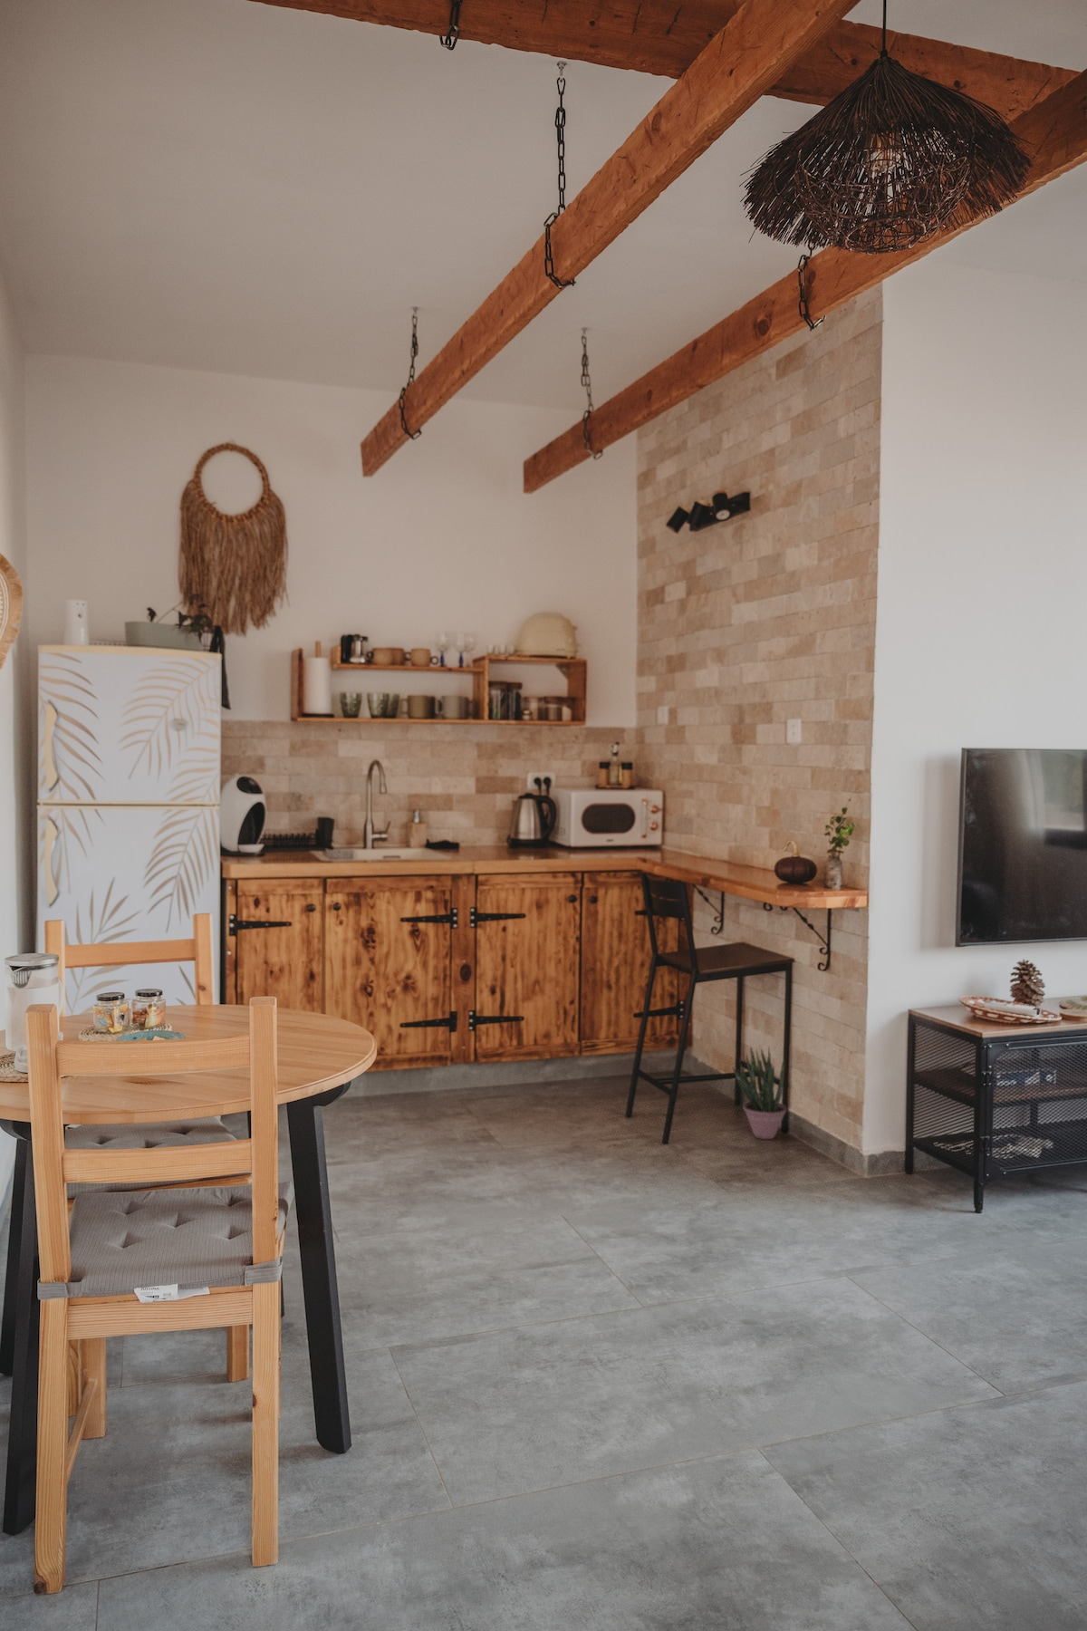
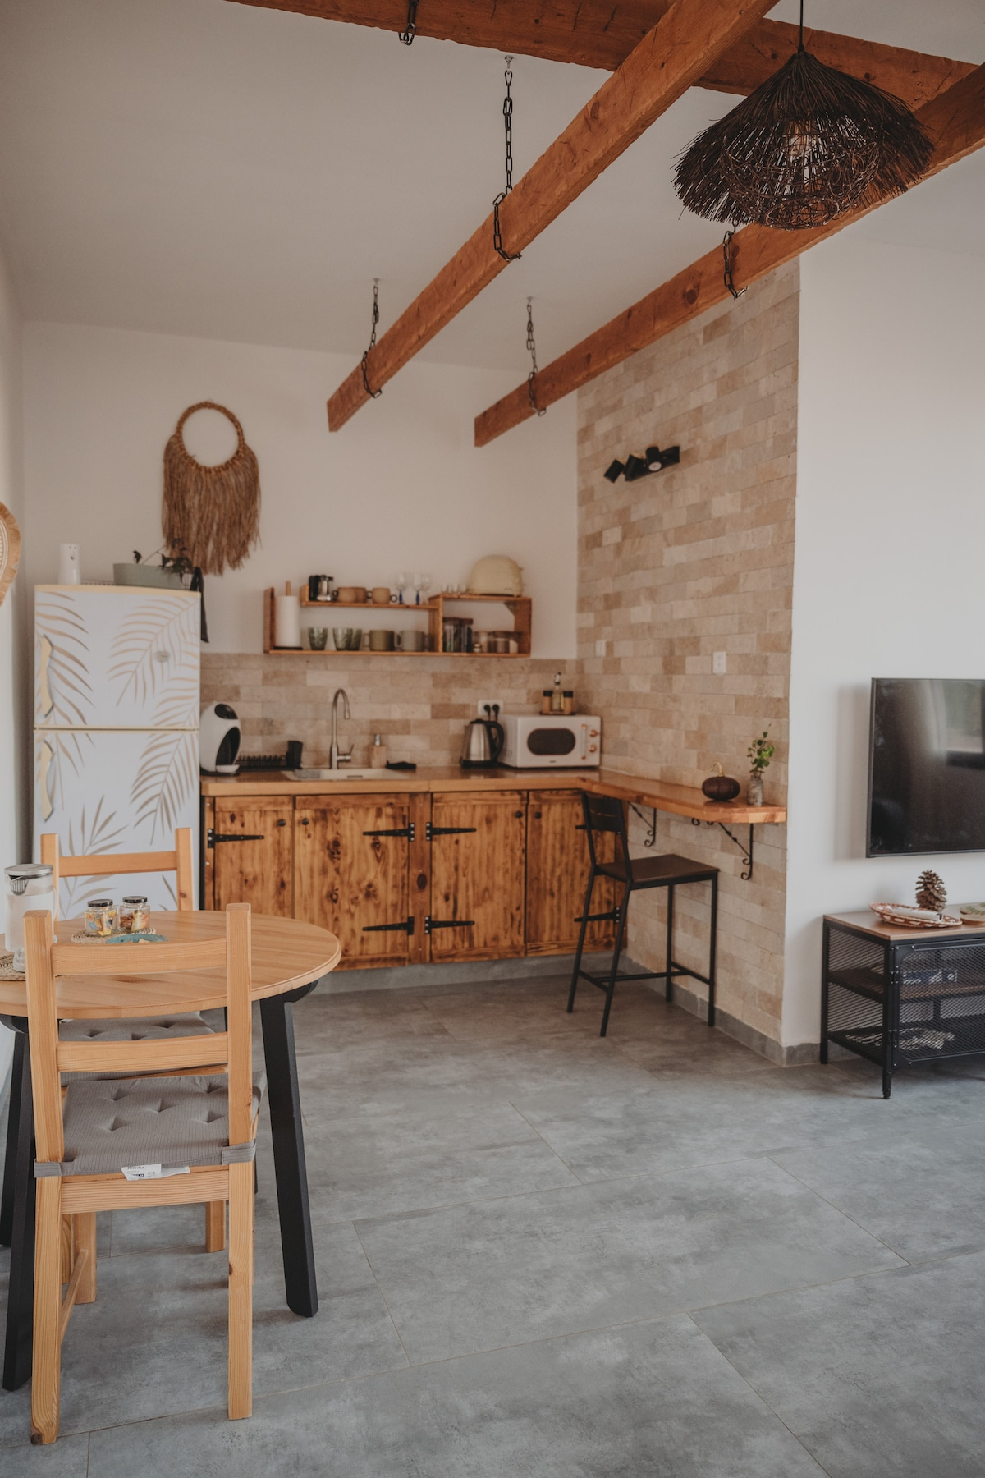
- potted plant [732,1045,789,1140]
